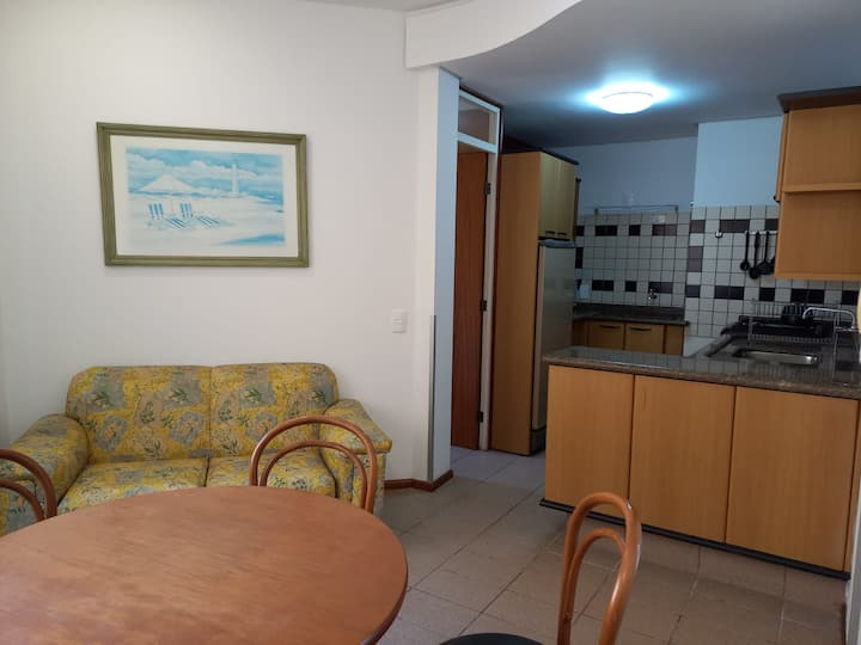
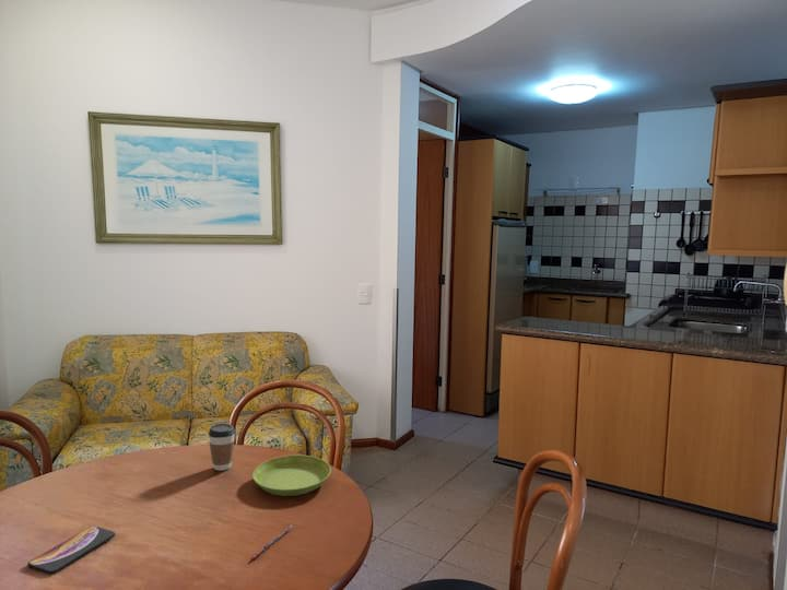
+ coffee cup [208,423,236,472]
+ pen [249,524,293,562]
+ saucer [251,455,332,497]
+ smartphone [26,526,116,576]
